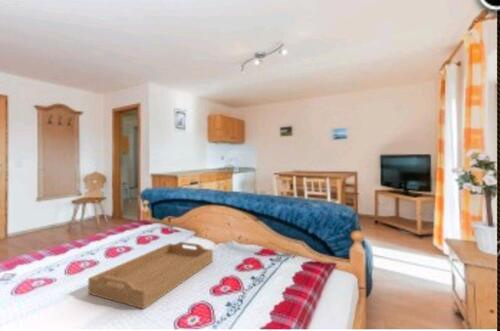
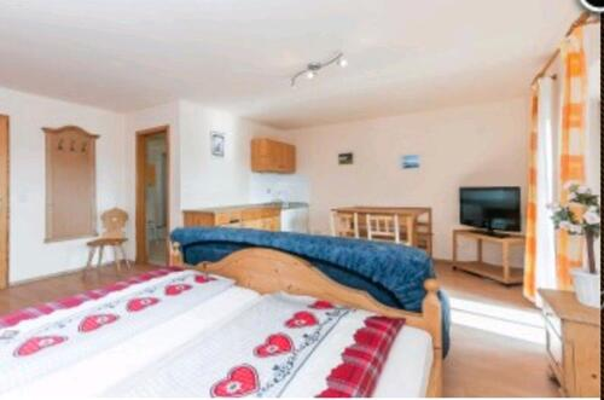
- serving tray [87,241,214,310]
